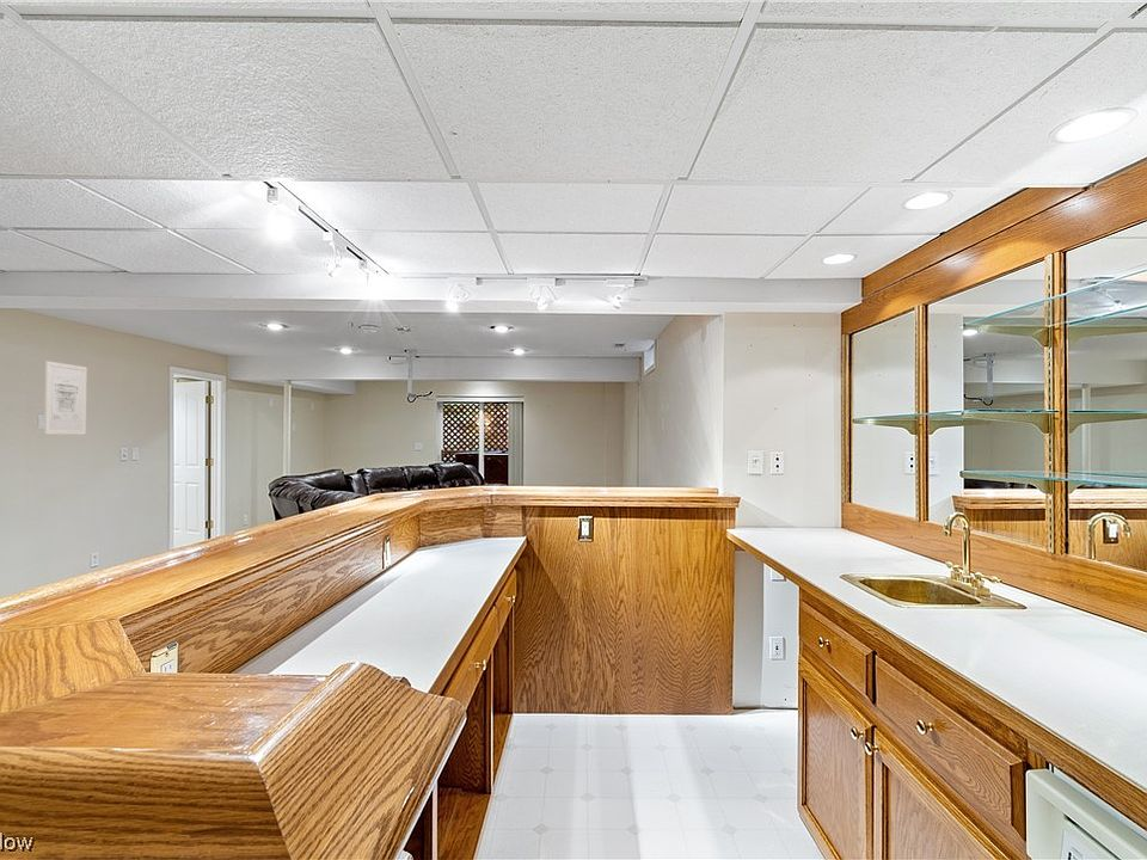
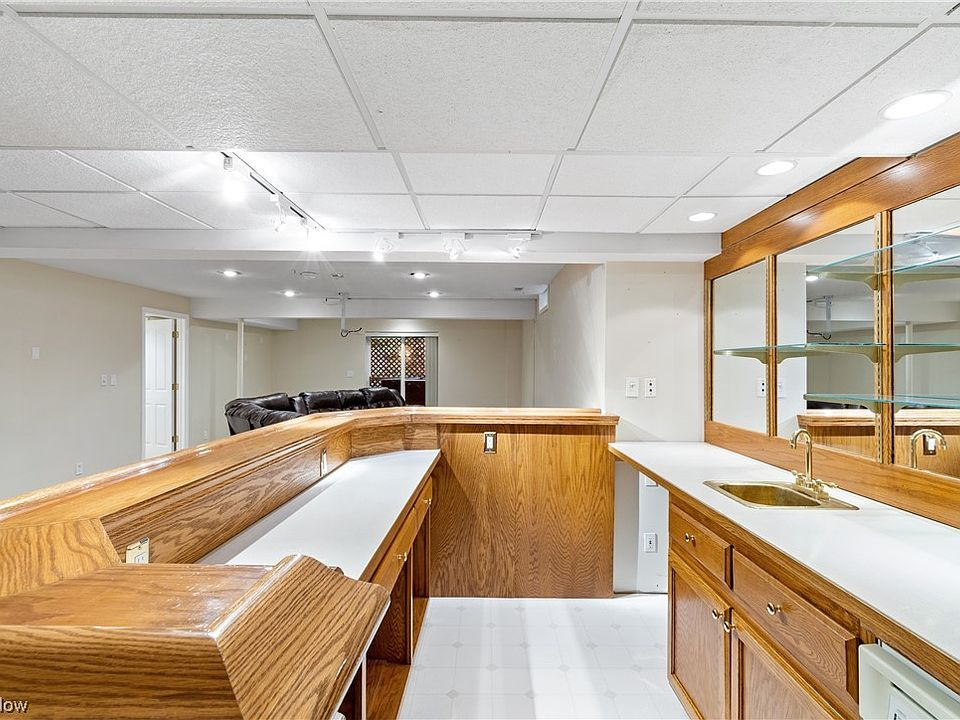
- wall art [43,360,88,436]
